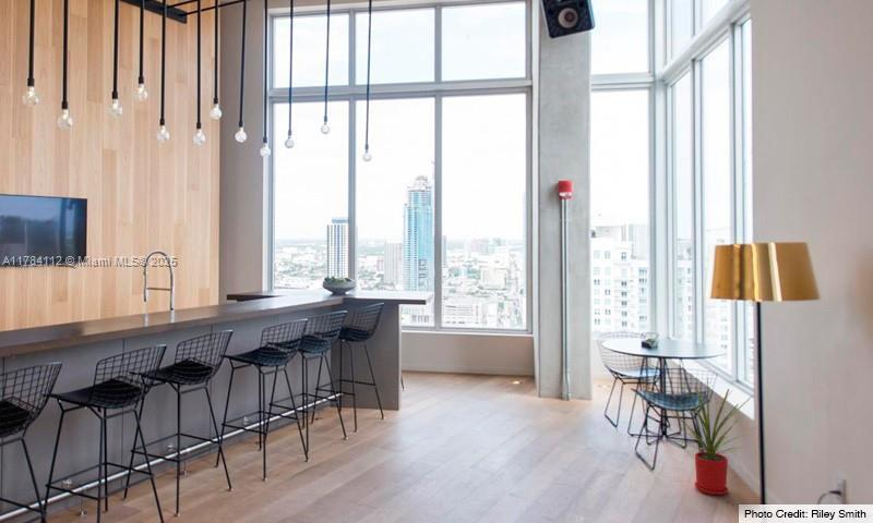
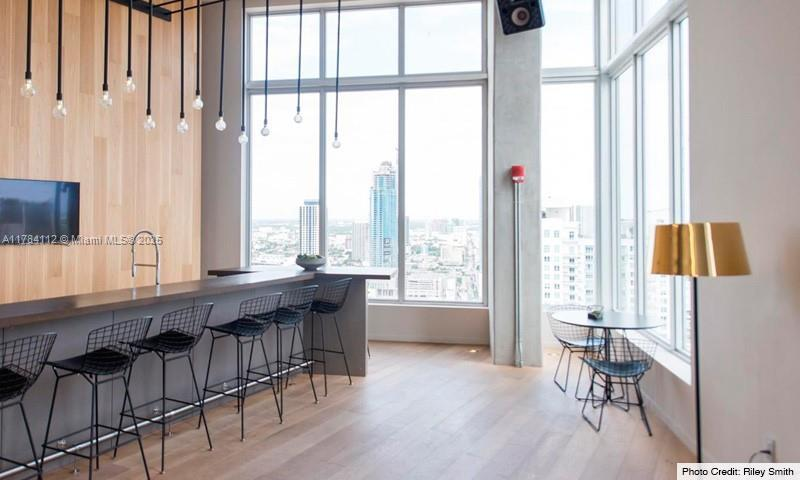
- house plant [666,376,755,496]
